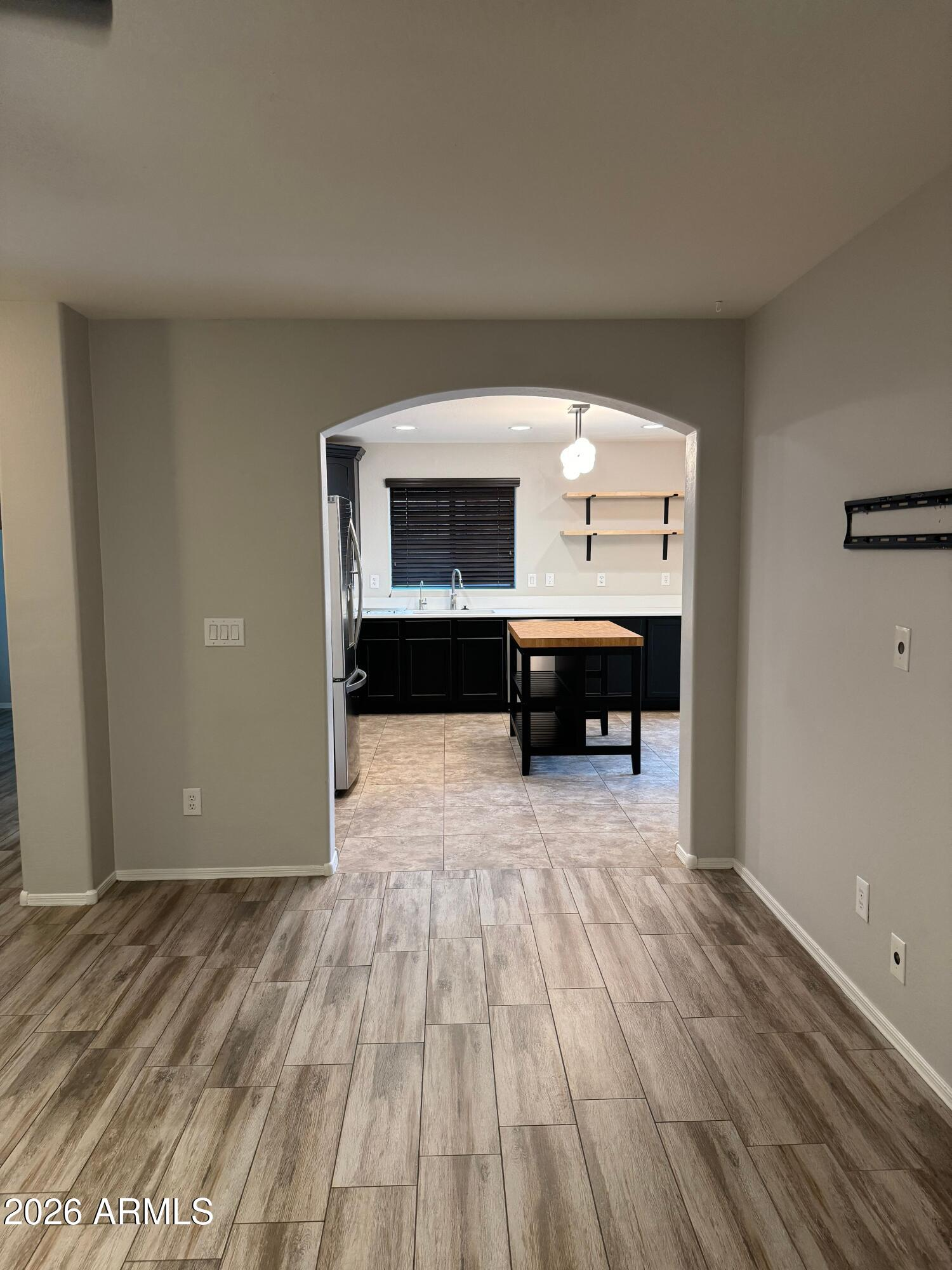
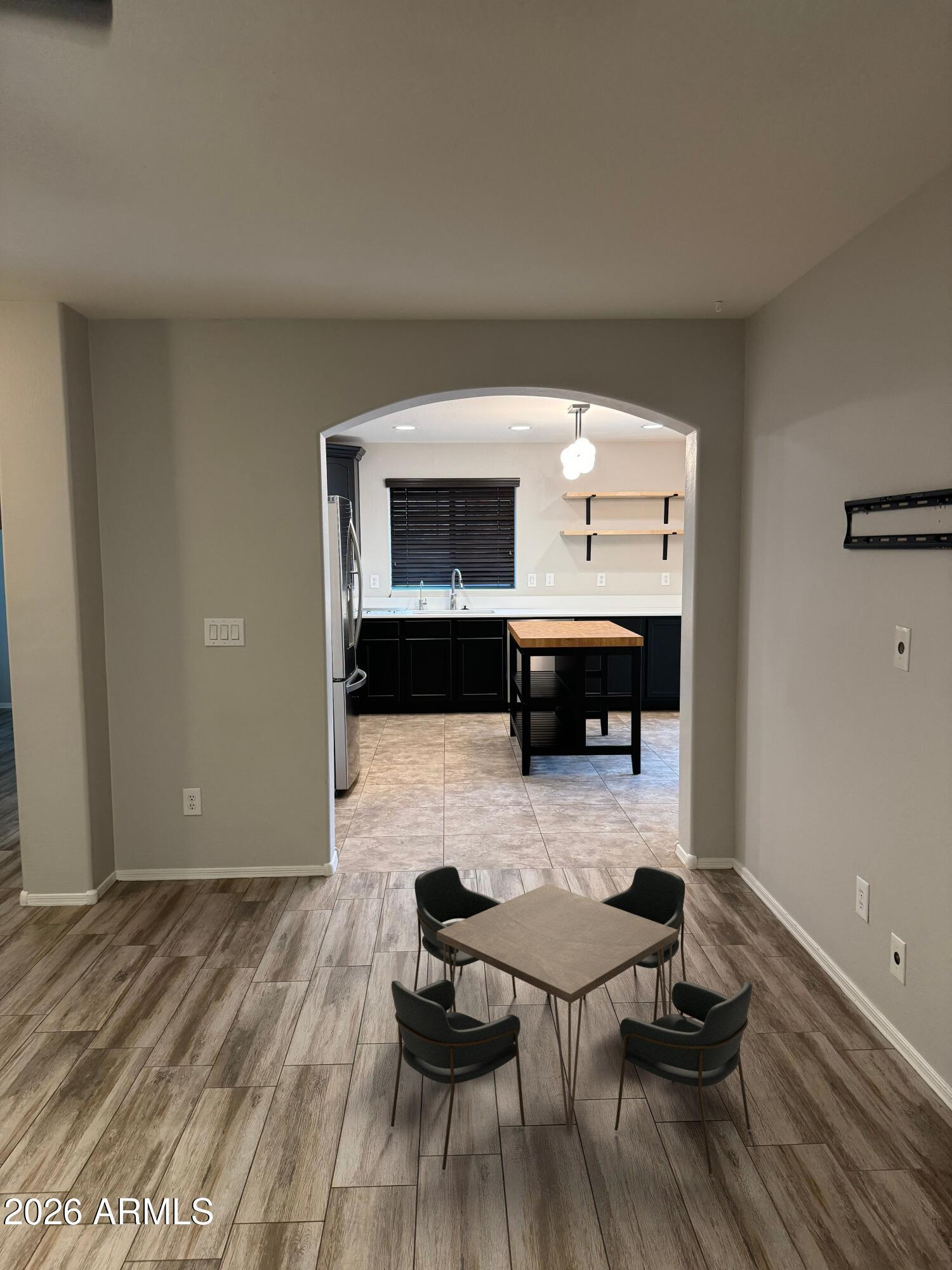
+ dining table [390,865,753,1175]
